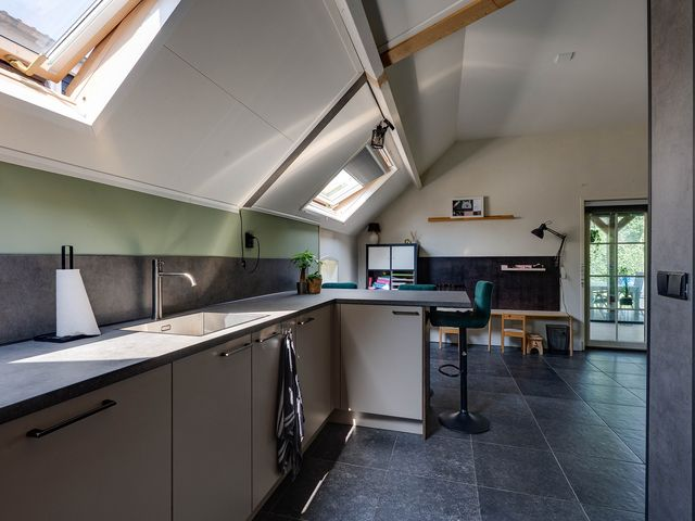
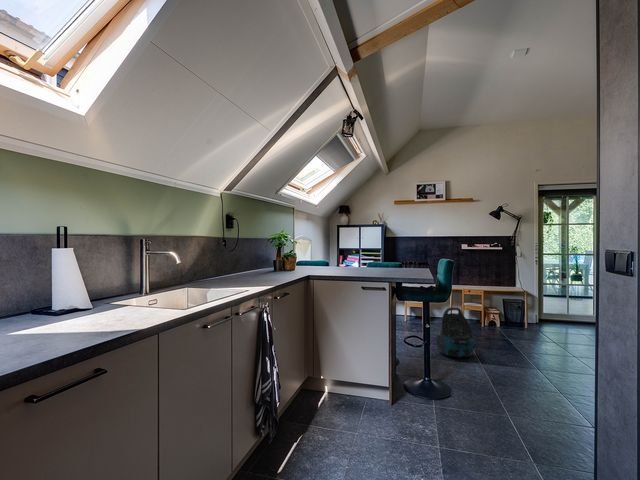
+ vacuum cleaner [435,306,475,359]
